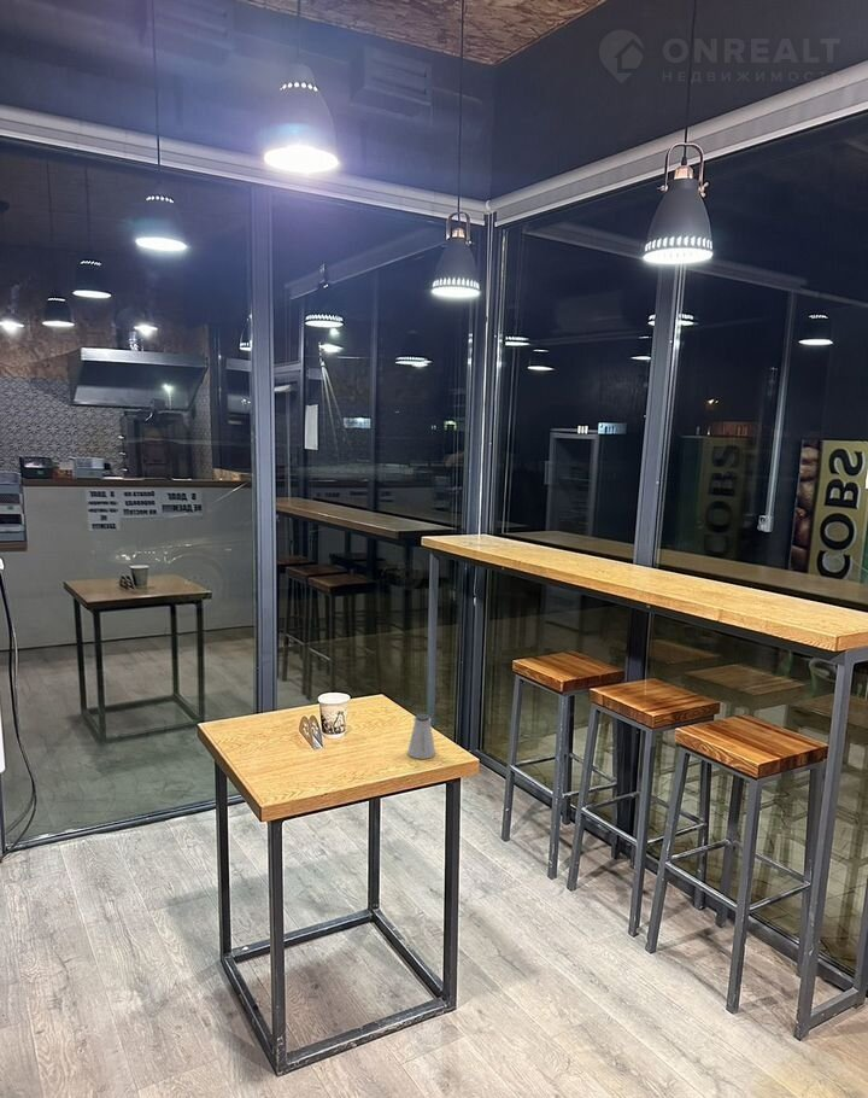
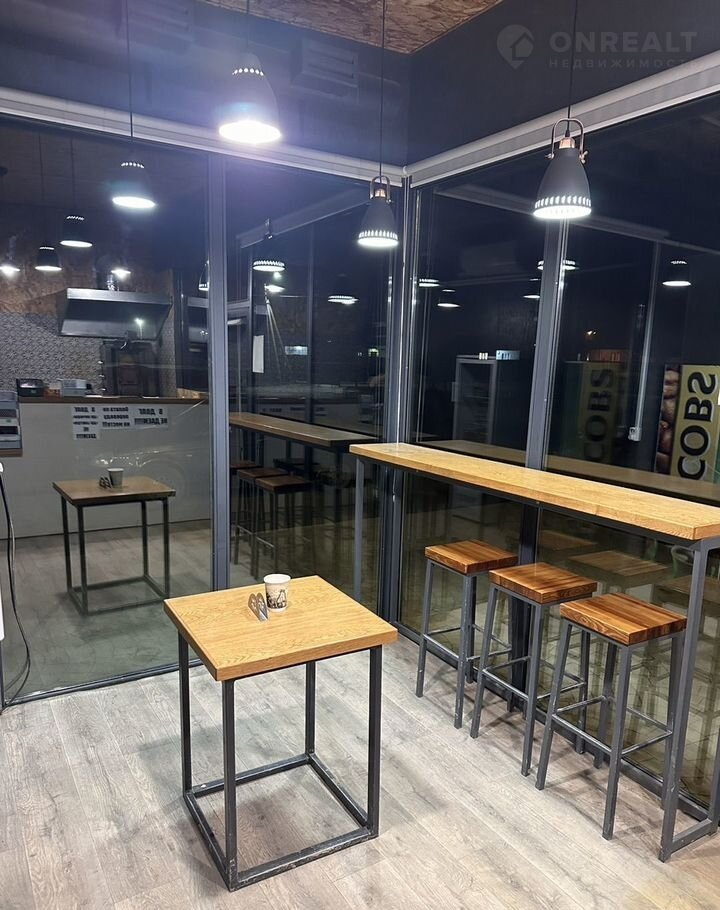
- saltshaker [406,713,436,760]
